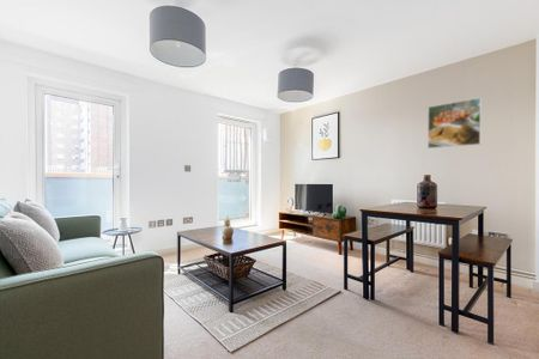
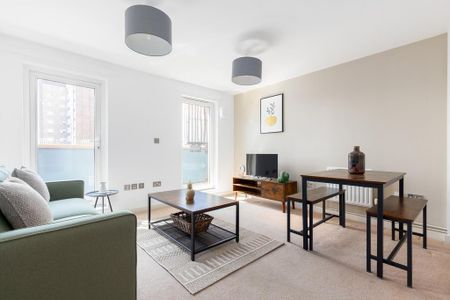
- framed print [426,97,483,150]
